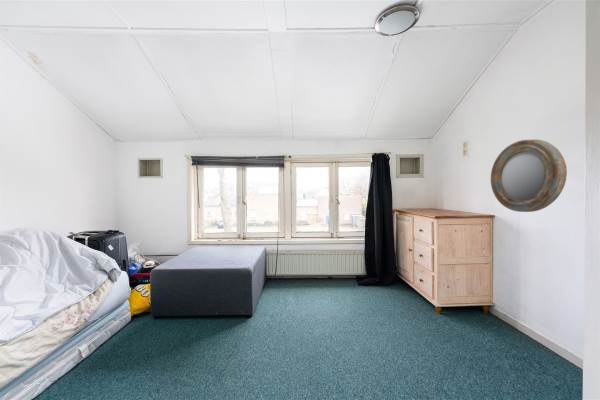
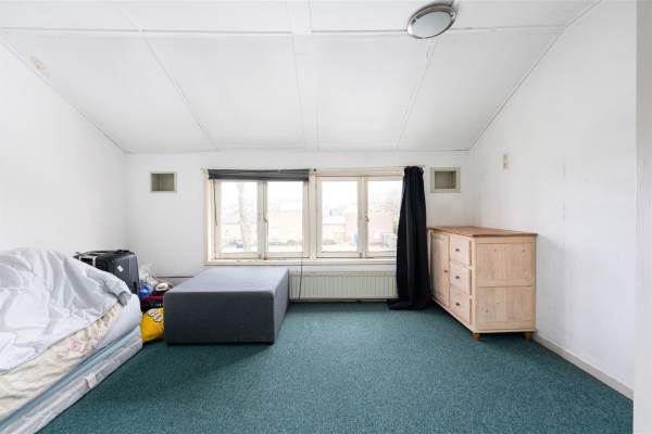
- home mirror [490,139,568,213]
